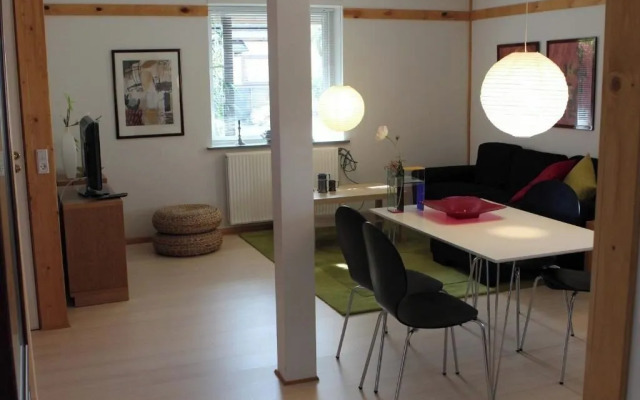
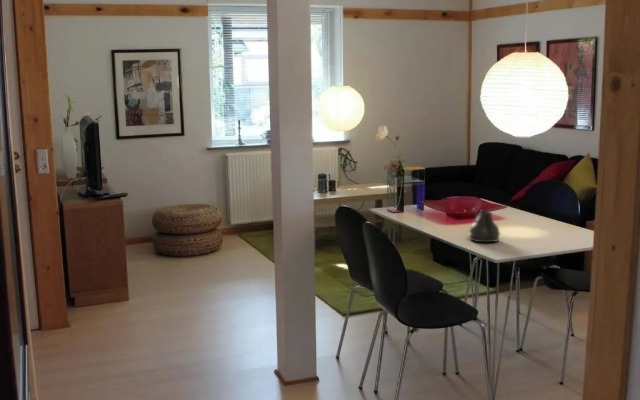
+ teapot [467,207,501,243]
